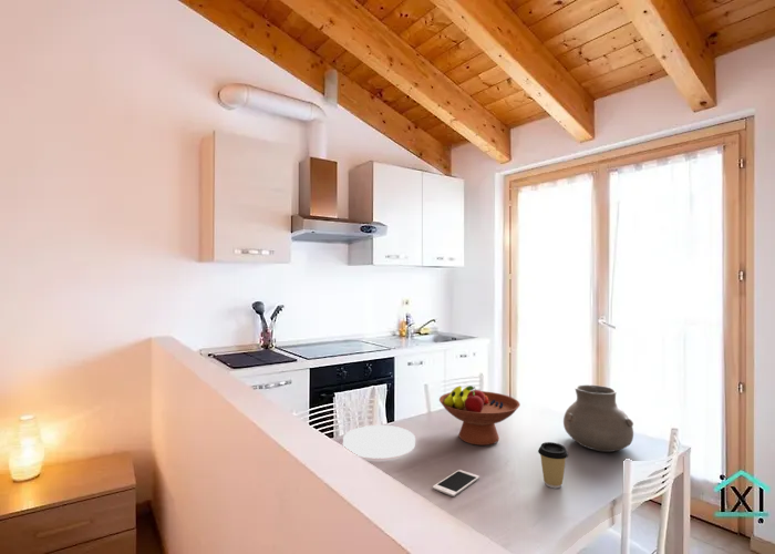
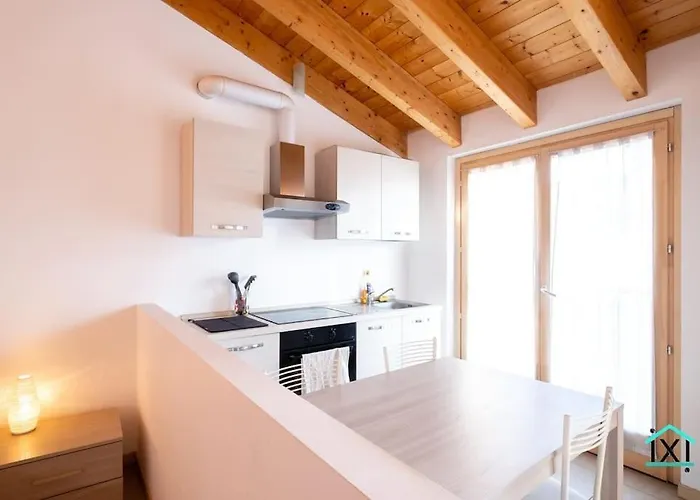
- coffee cup [537,441,569,489]
- vase [562,383,634,453]
- plate [342,424,416,460]
- cell phone [432,469,480,497]
- fruit bowl [438,384,521,447]
